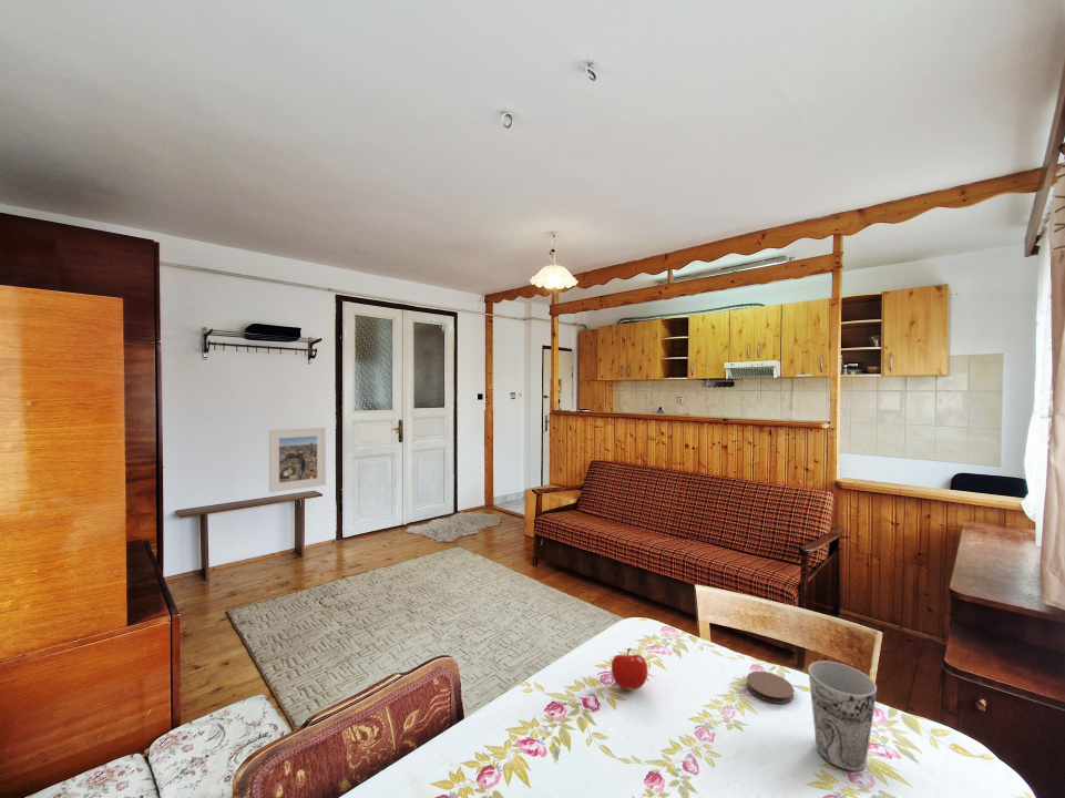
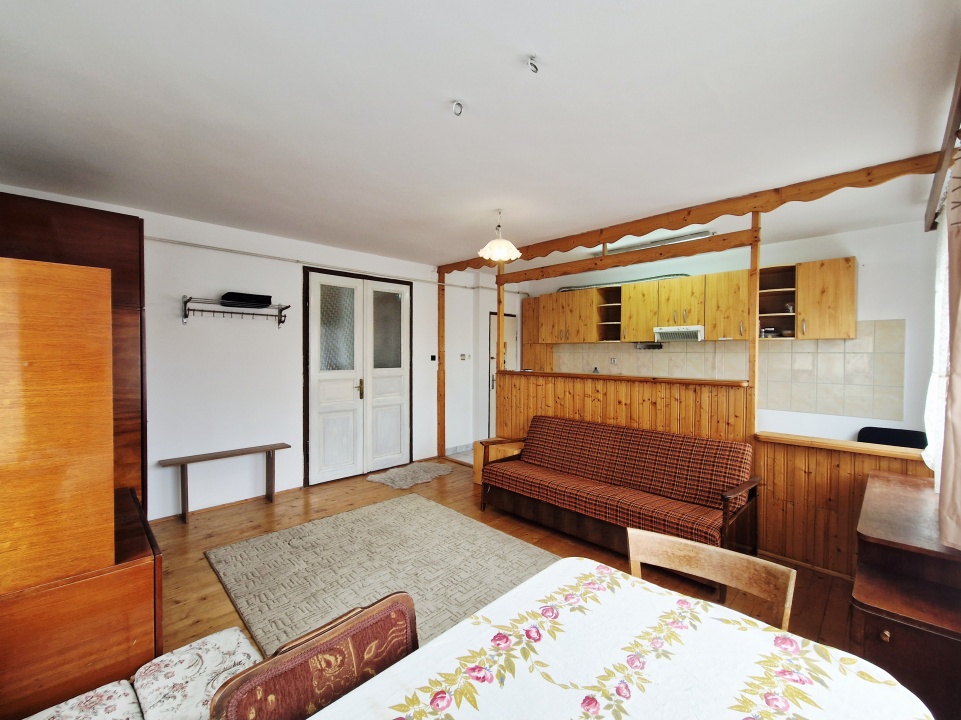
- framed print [268,427,327,493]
- coaster [746,671,795,705]
- fruit [611,647,649,692]
- cup [807,659,878,773]
